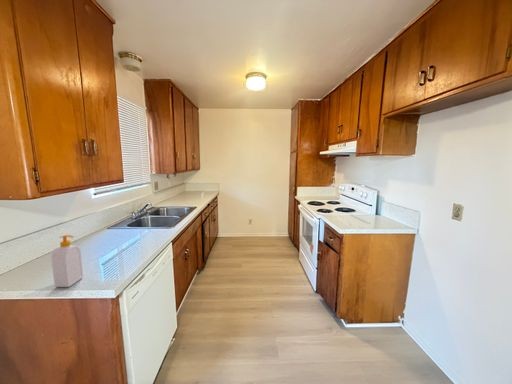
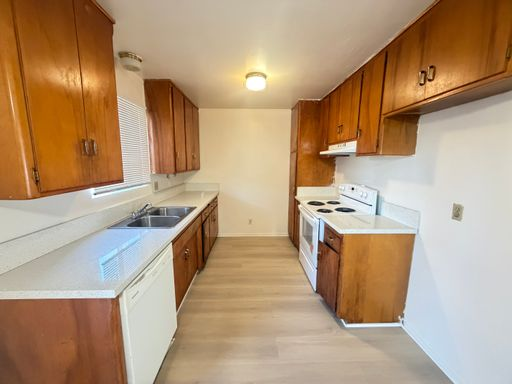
- soap bottle [50,234,84,288]
